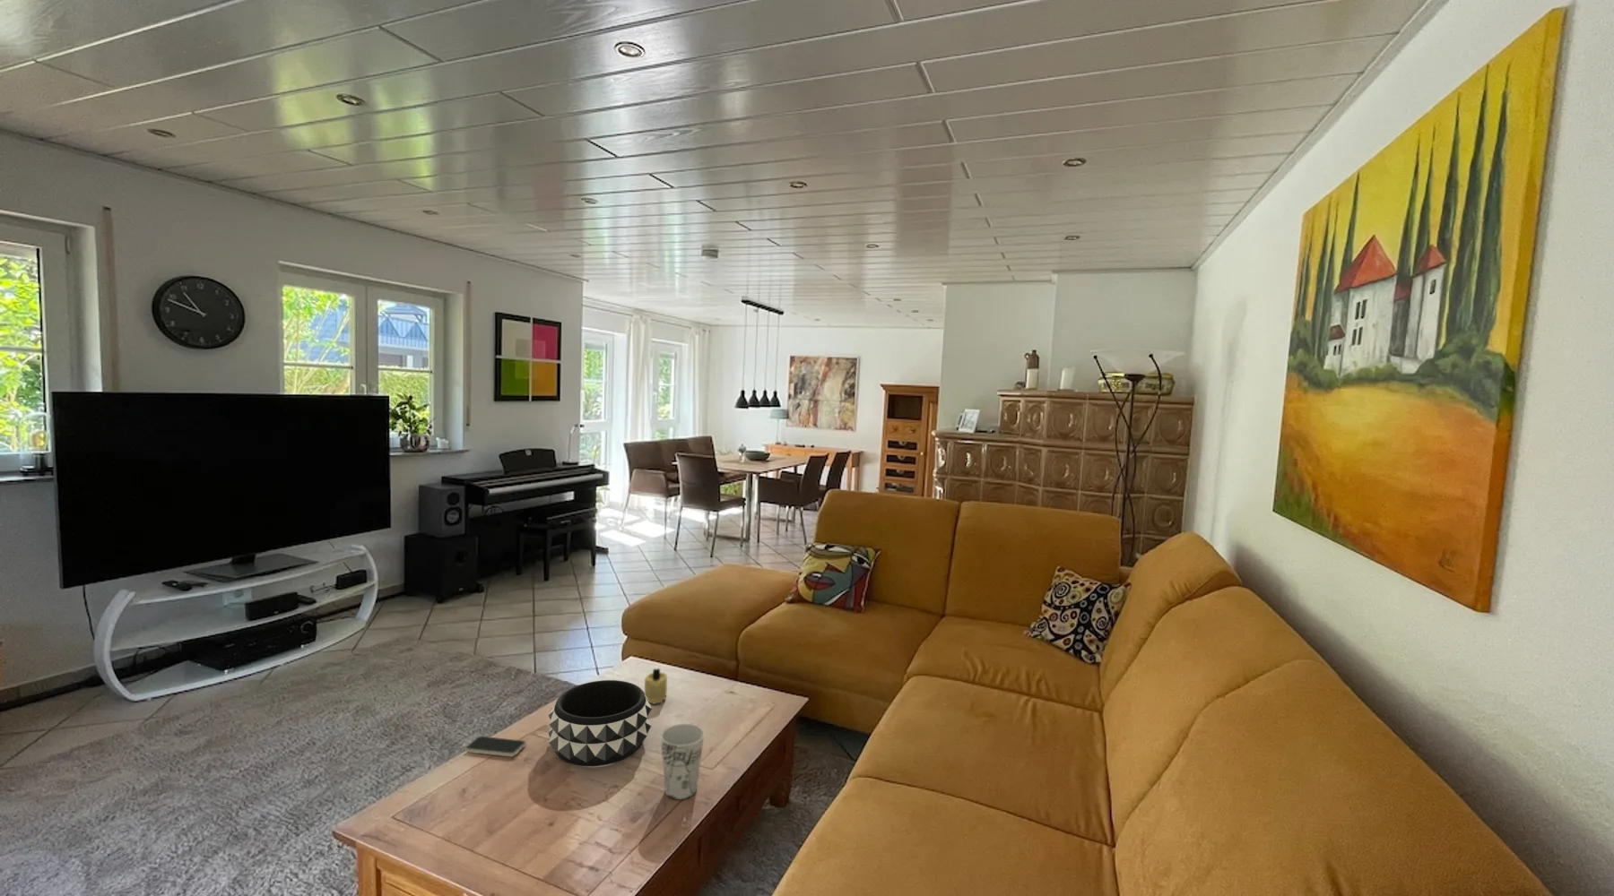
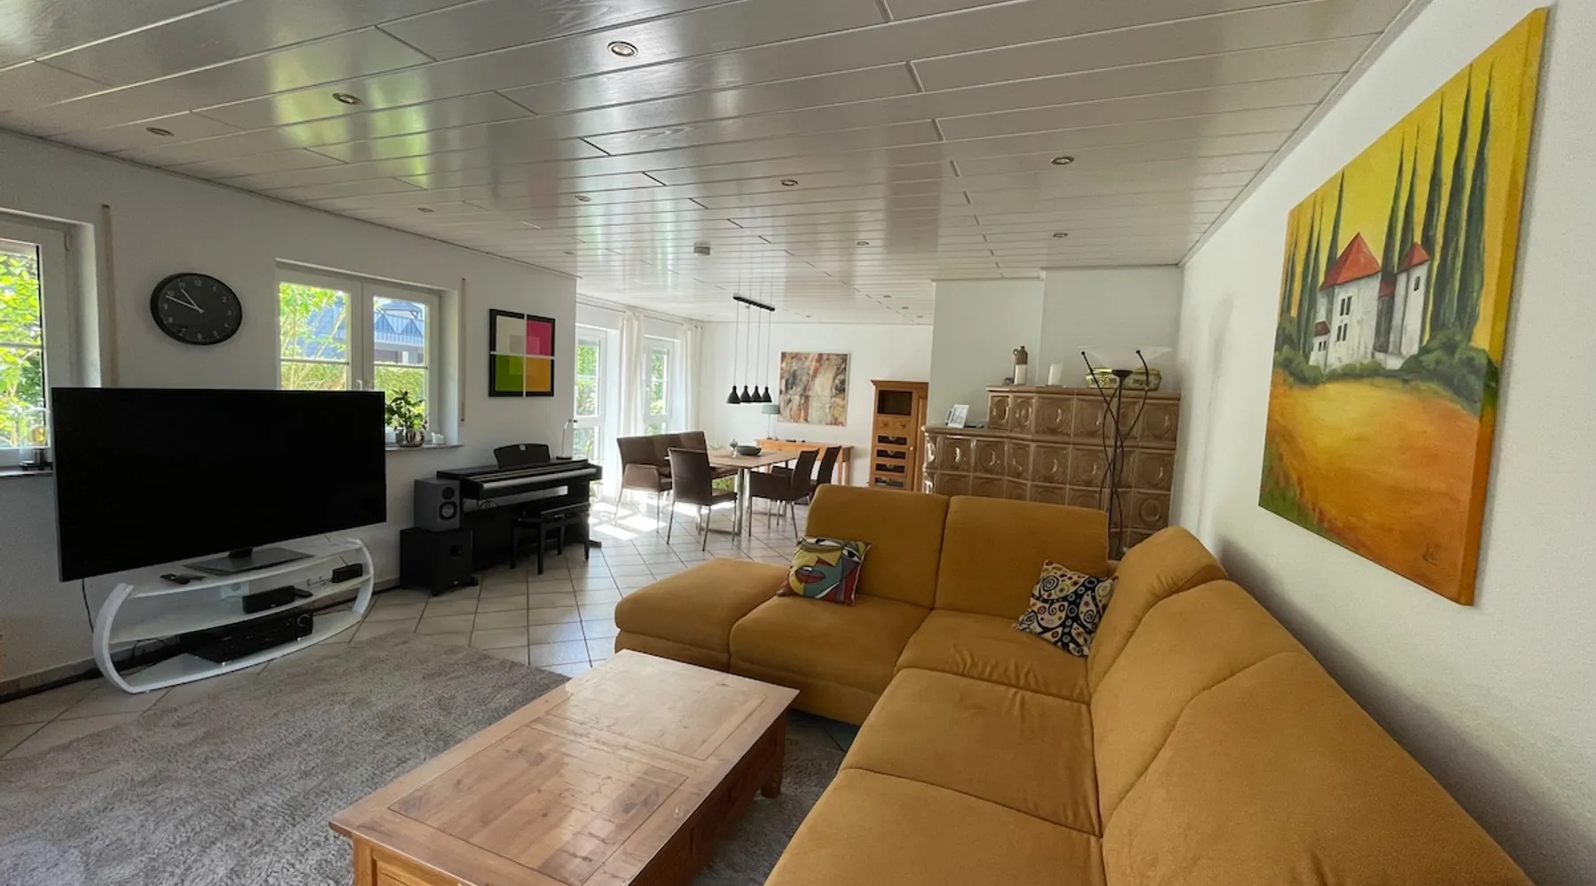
- cup [660,723,704,801]
- candle [644,668,668,705]
- smartphone [465,736,528,758]
- decorative bowl [546,679,652,767]
